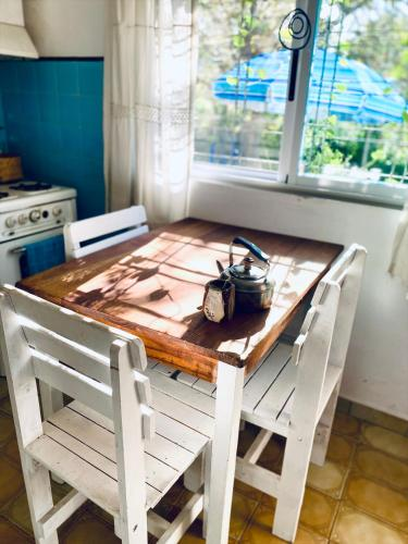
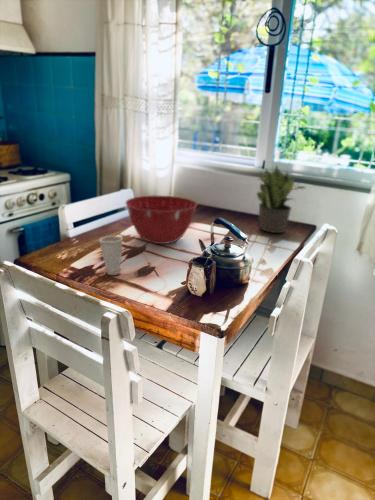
+ potted plant [256,164,308,234]
+ cup [98,235,124,276]
+ mixing bowl [124,195,198,245]
